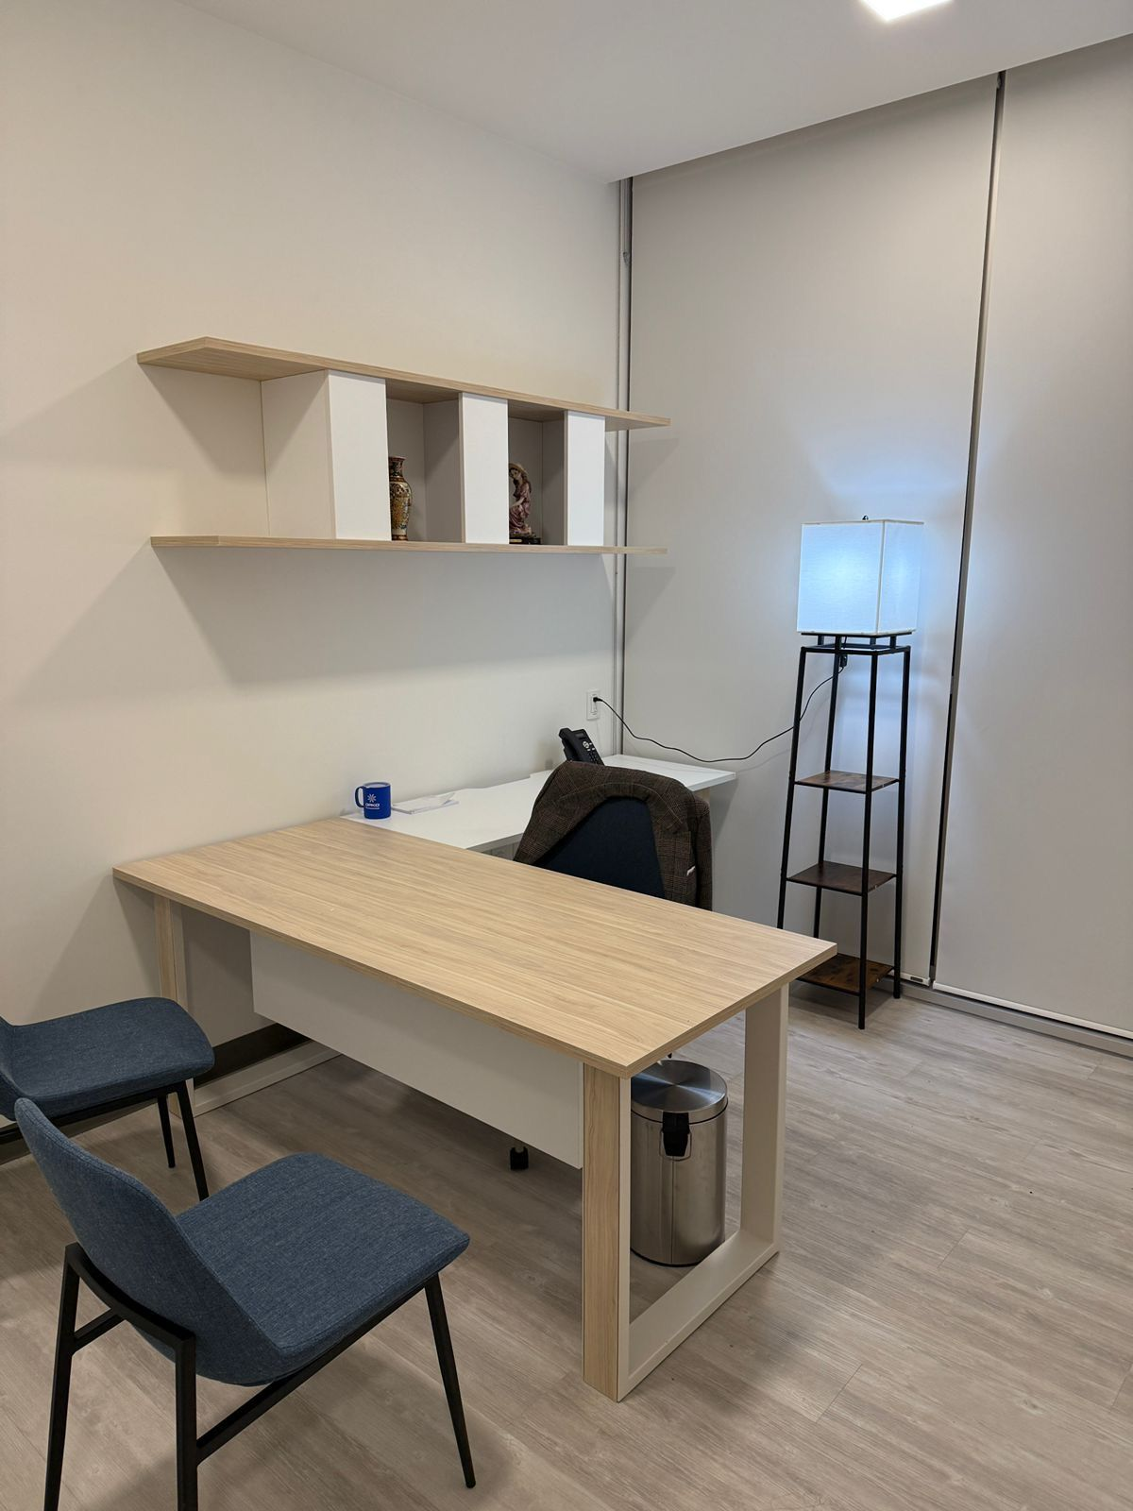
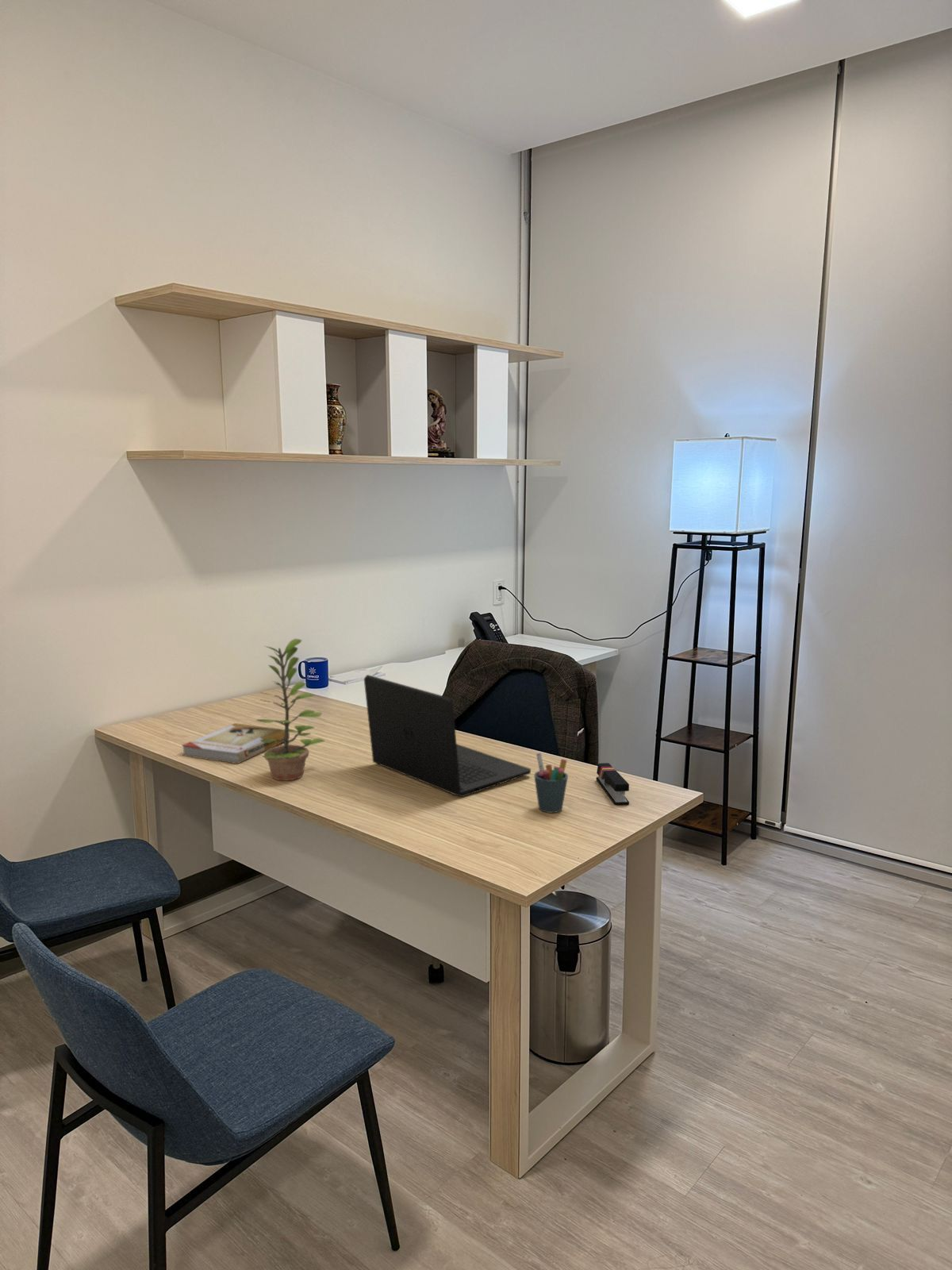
+ stapler [596,762,630,806]
+ book [181,722,290,764]
+ pen holder [533,752,569,814]
+ laptop [363,674,532,798]
+ plant [255,638,326,781]
